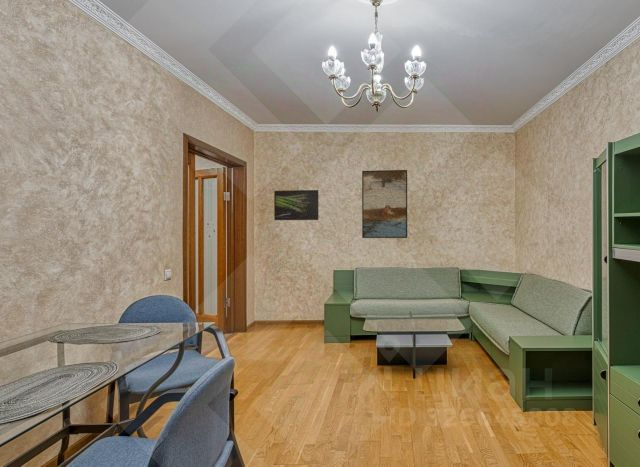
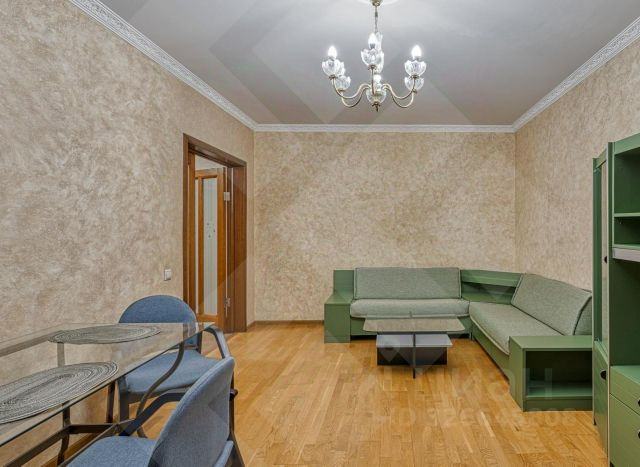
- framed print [273,189,319,221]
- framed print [361,169,408,239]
